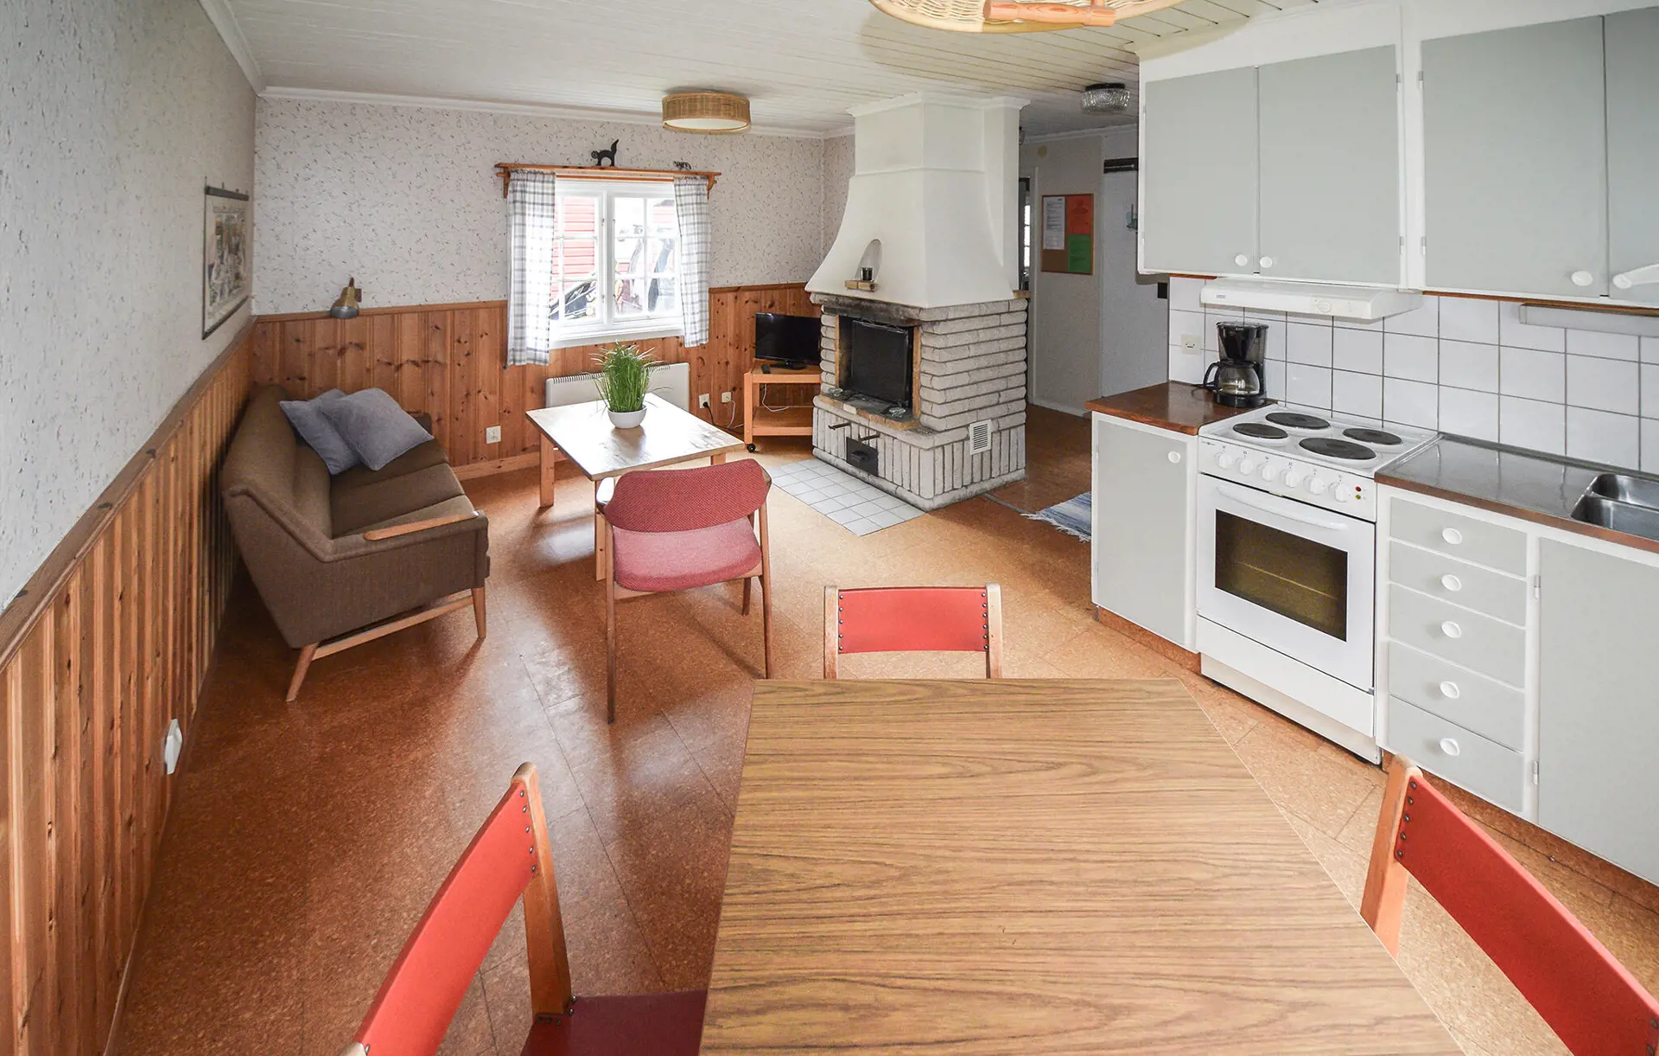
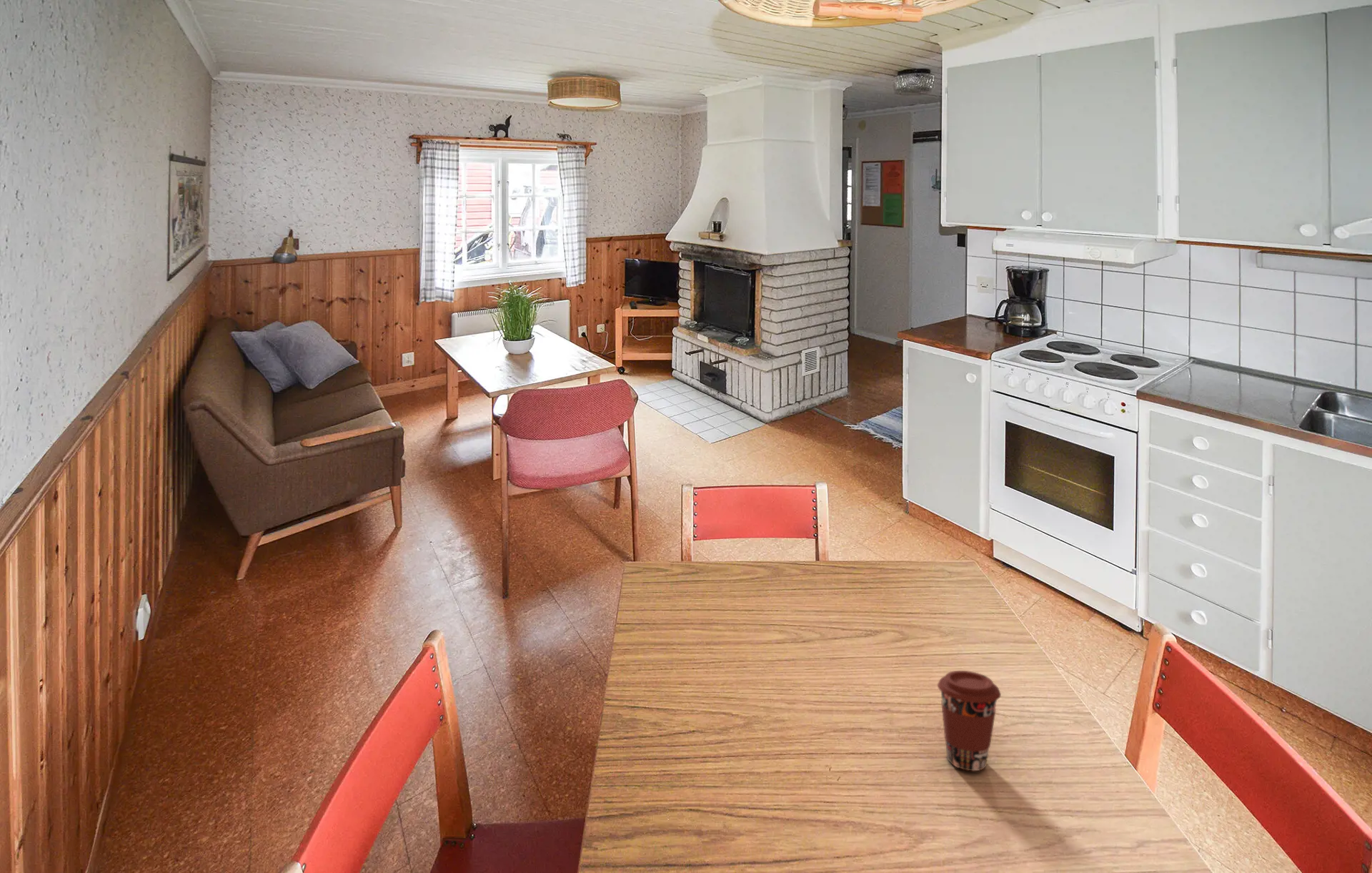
+ coffee cup [937,670,1002,771]
